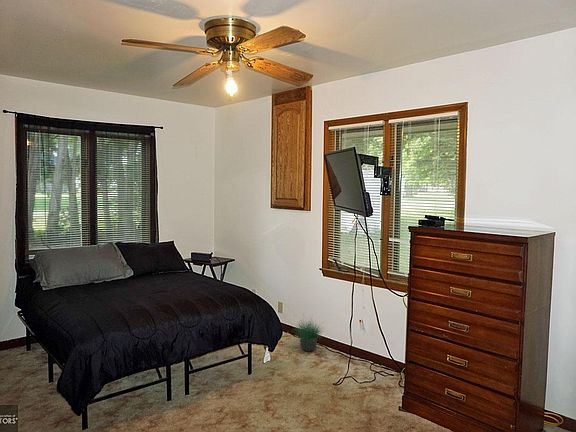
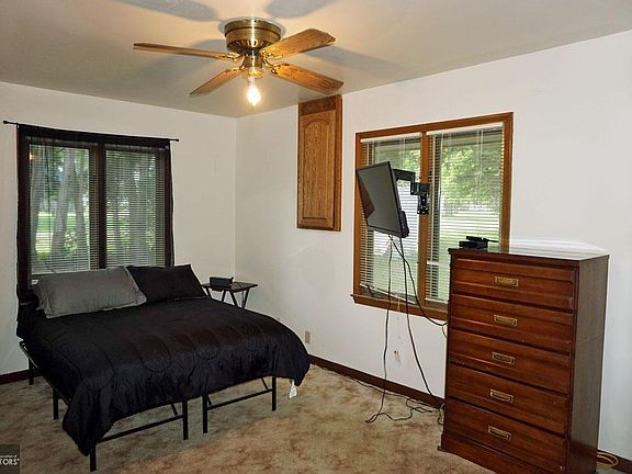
- potted plant [290,312,326,352]
